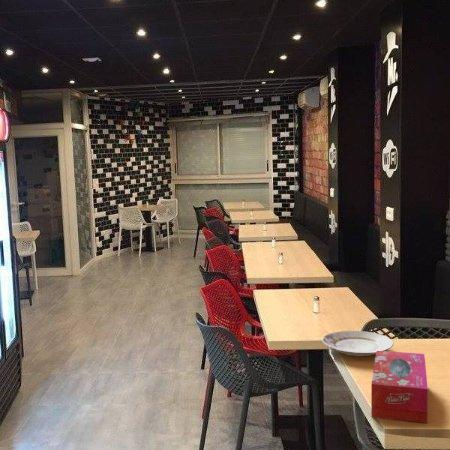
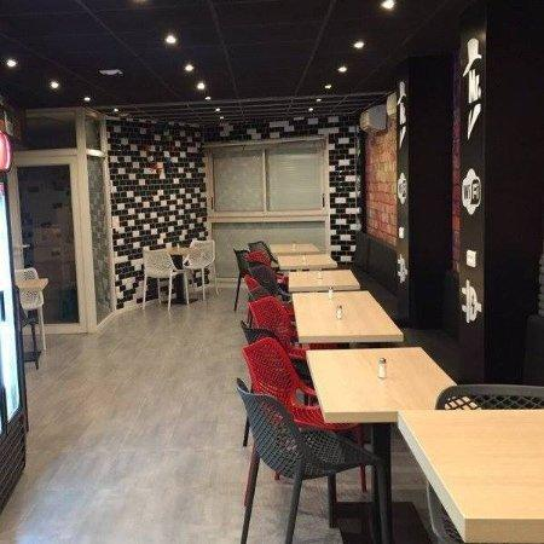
- plate [321,330,394,357]
- tissue box [370,350,429,424]
